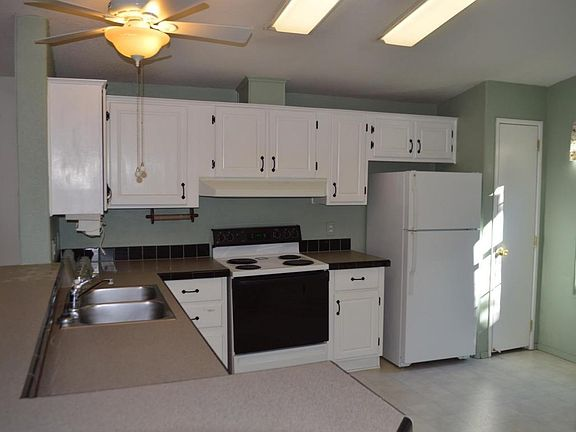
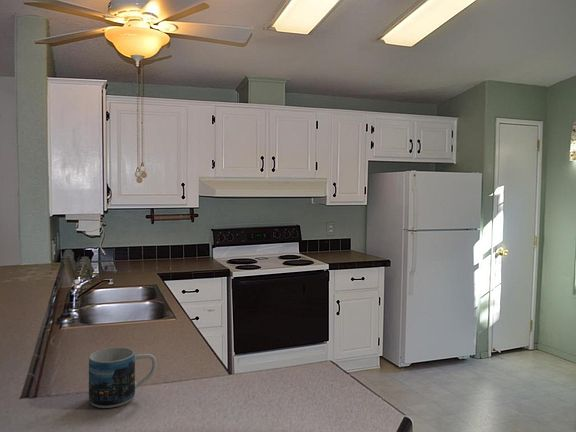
+ mug [88,346,157,409]
